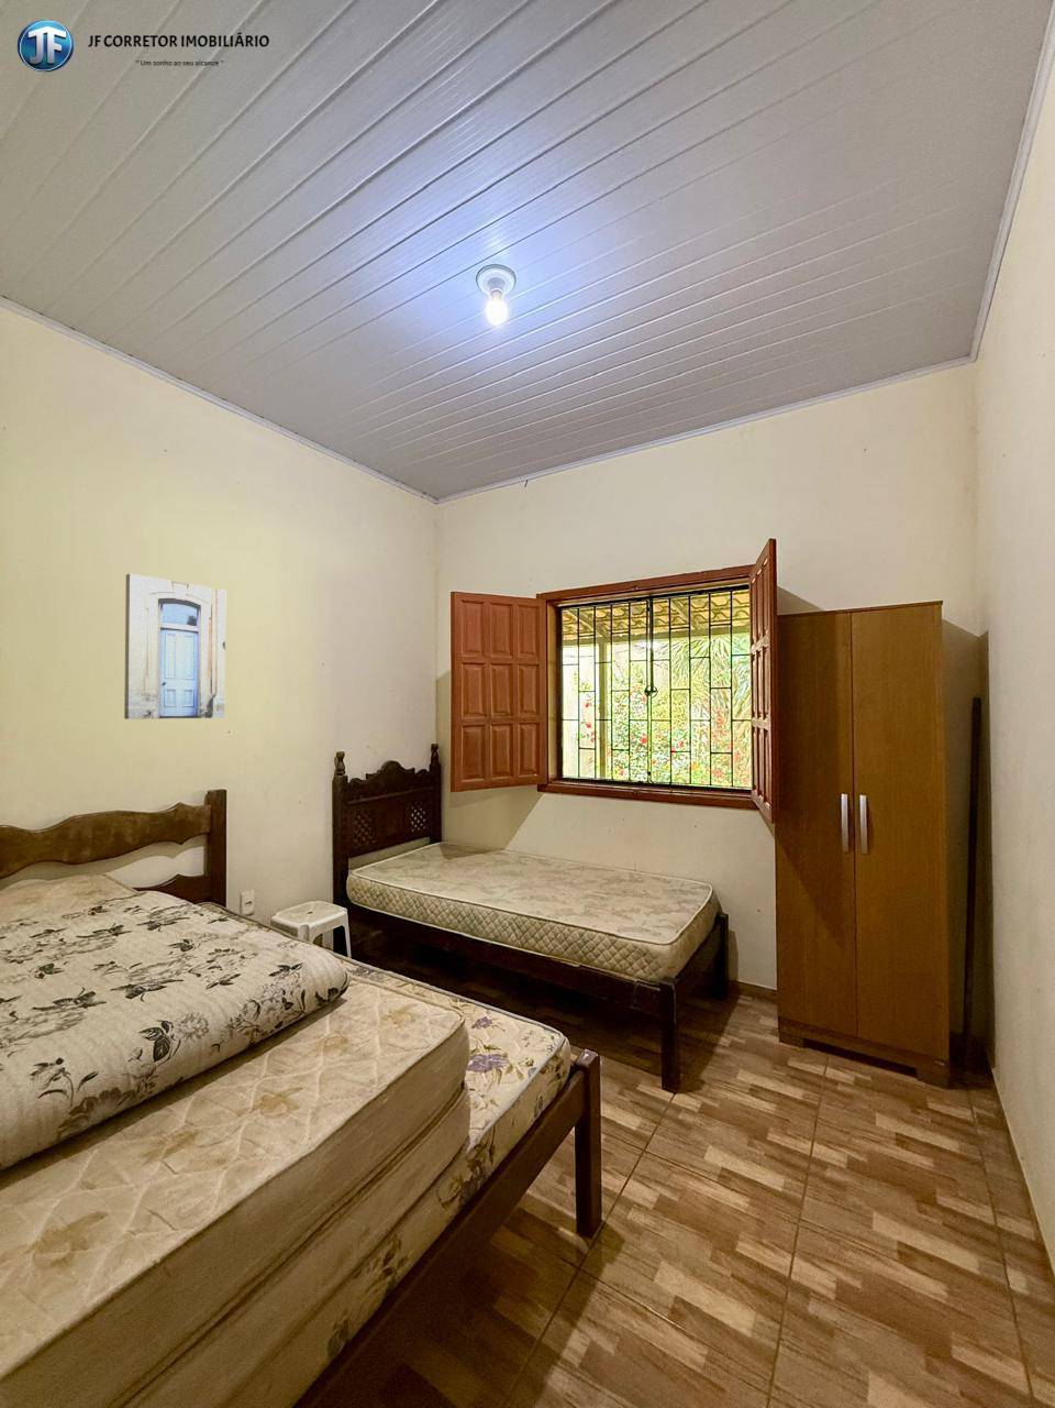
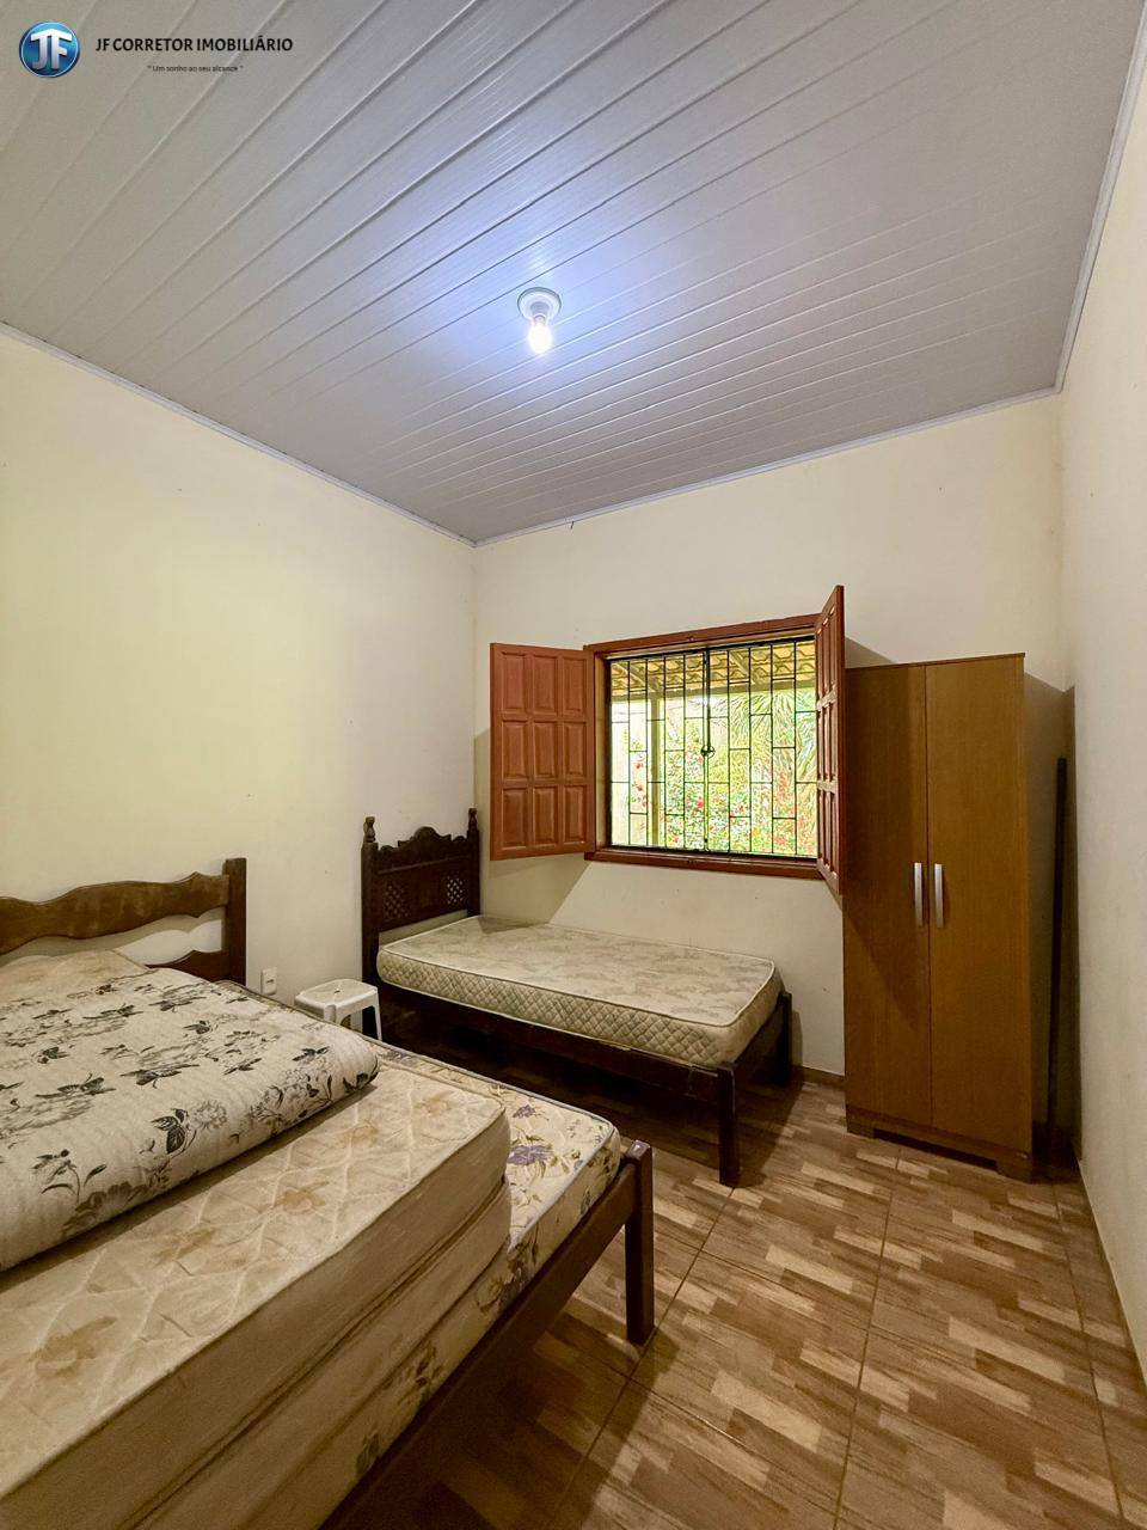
- wall art [123,573,226,721]
